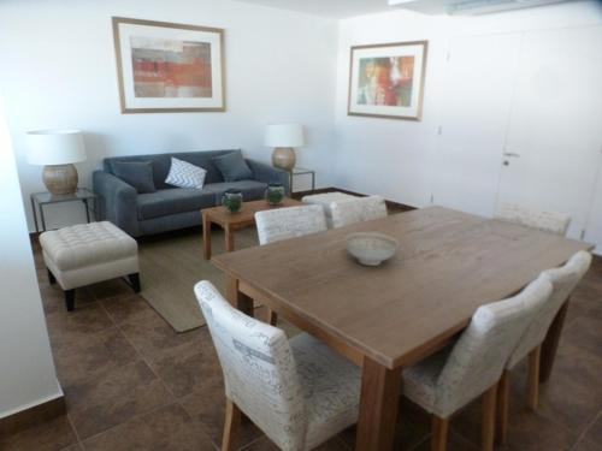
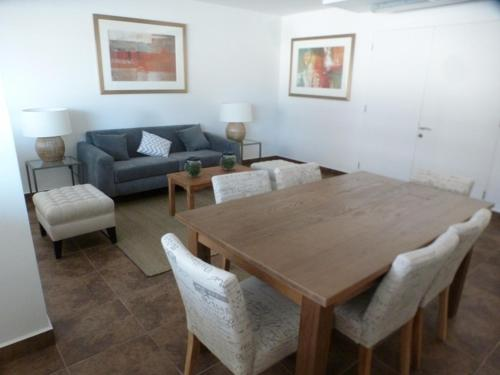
- decorative bowl [343,231,400,267]
